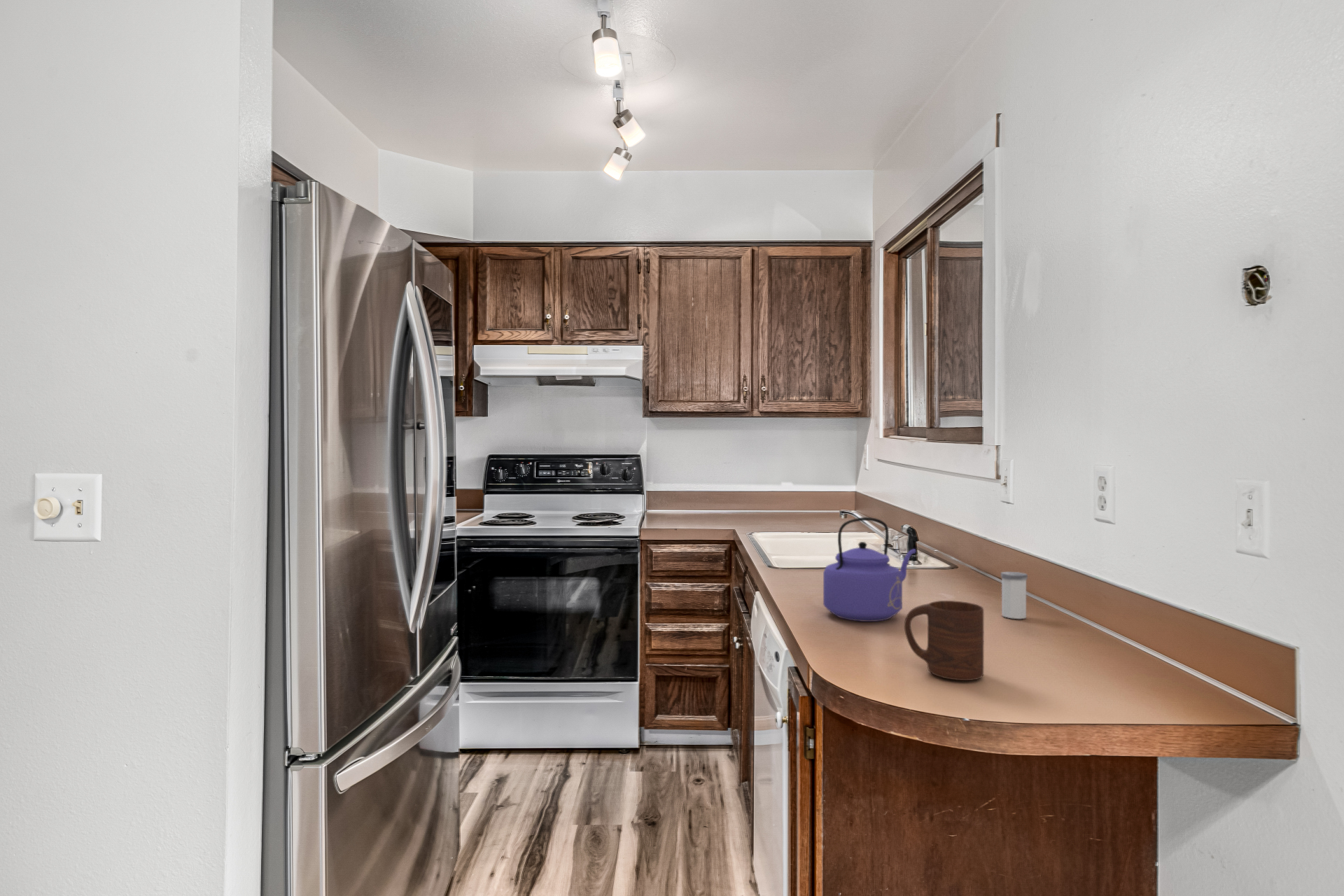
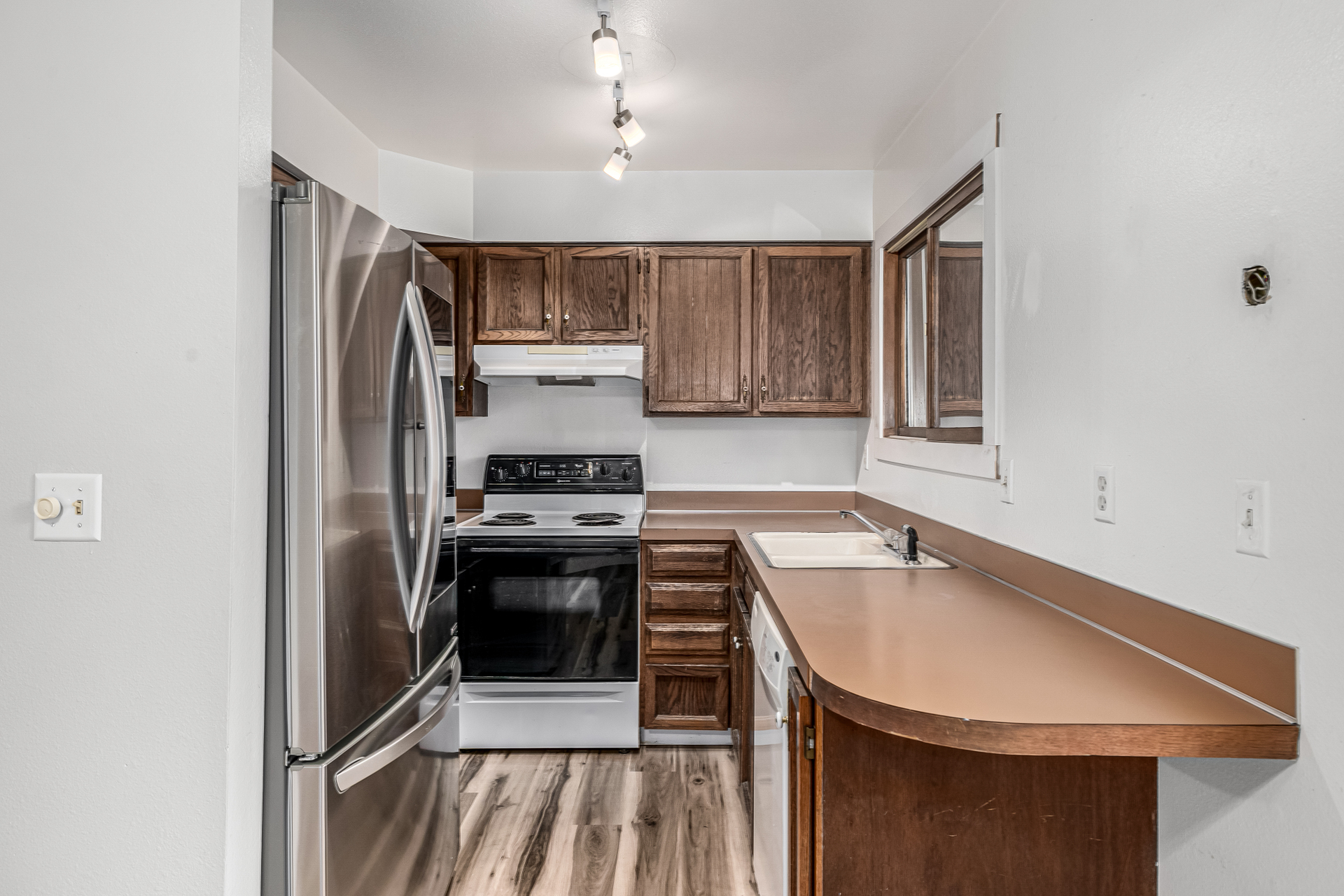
- kettle [823,517,916,622]
- cup [904,600,984,681]
- salt shaker [1000,571,1028,619]
